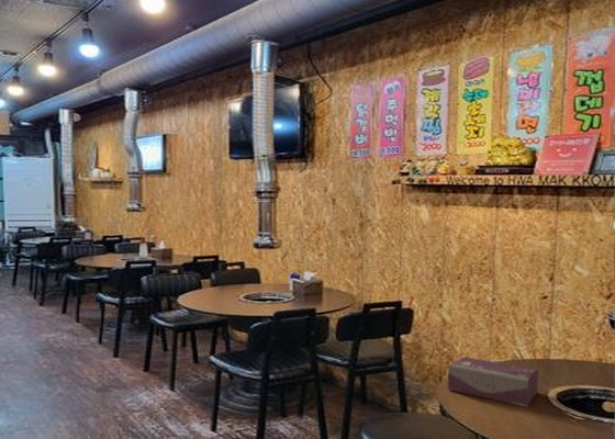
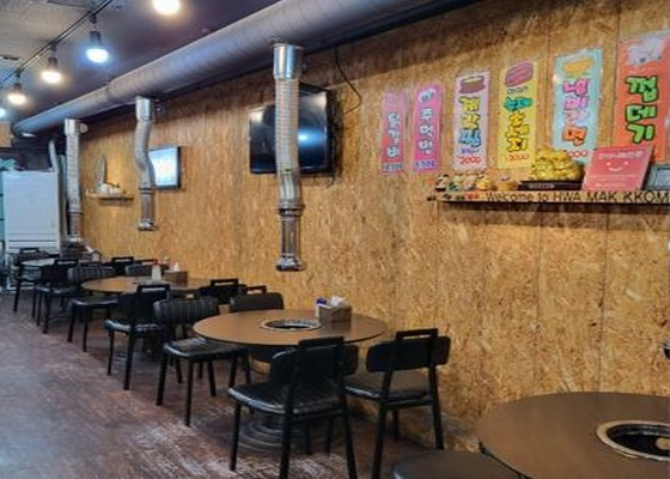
- tissue box [447,356,539,407]
